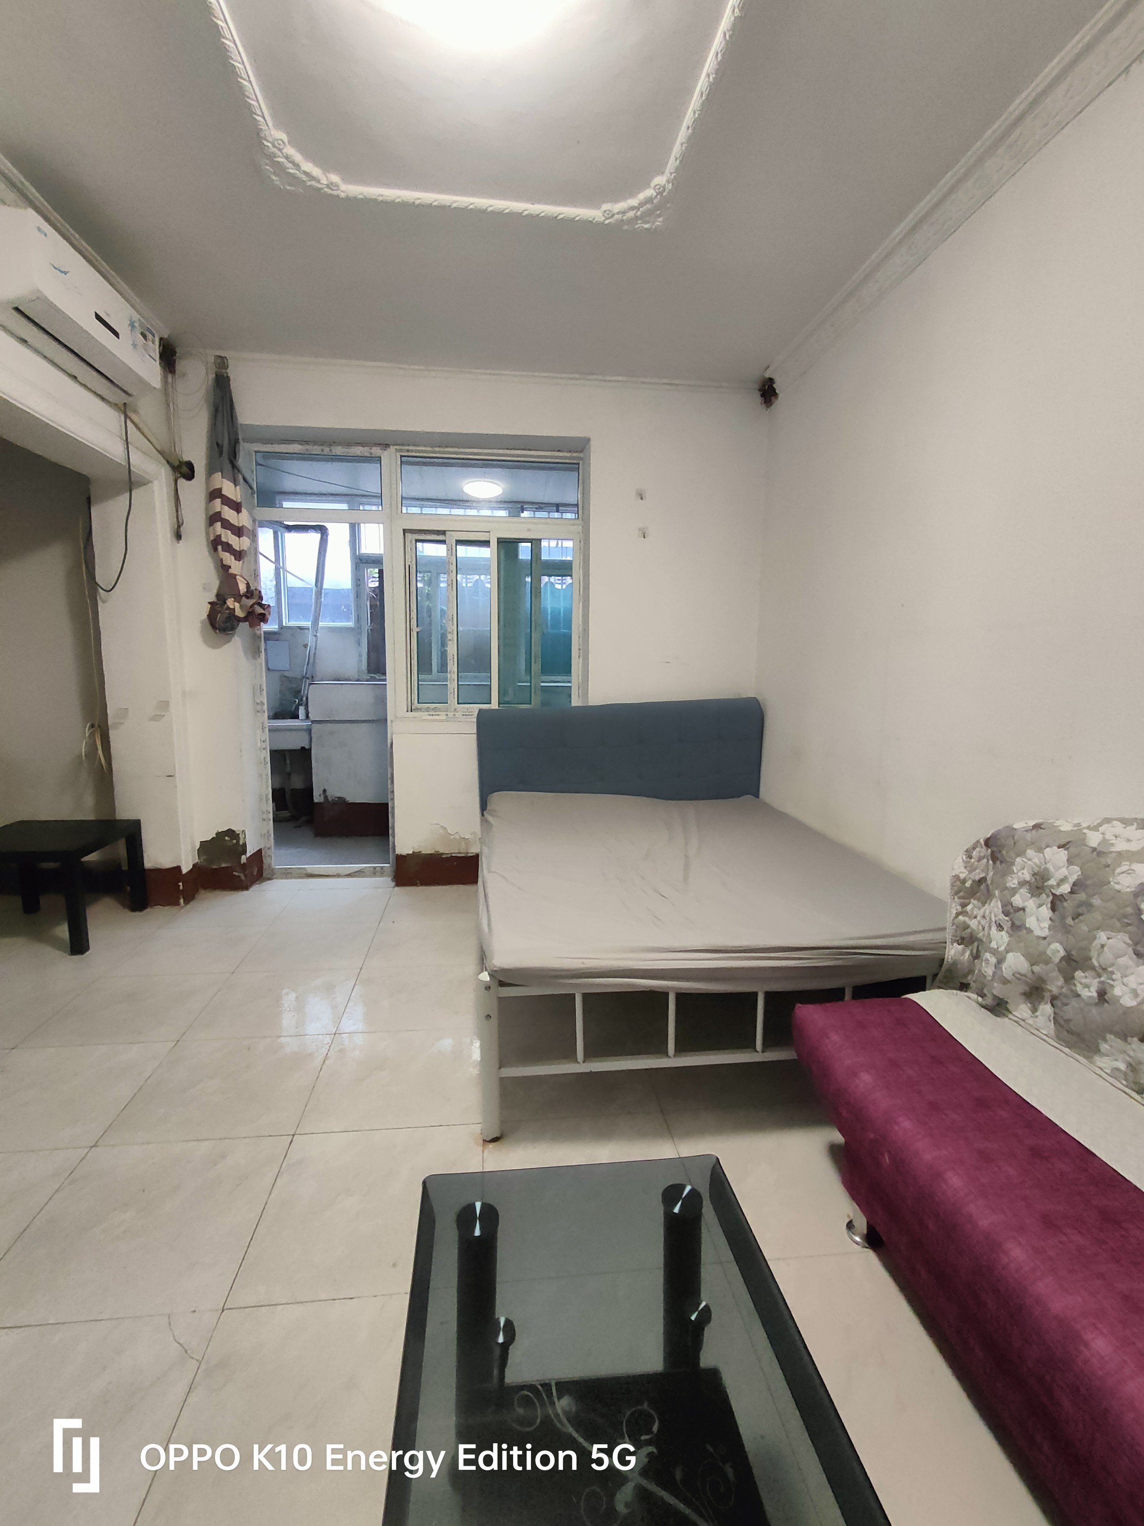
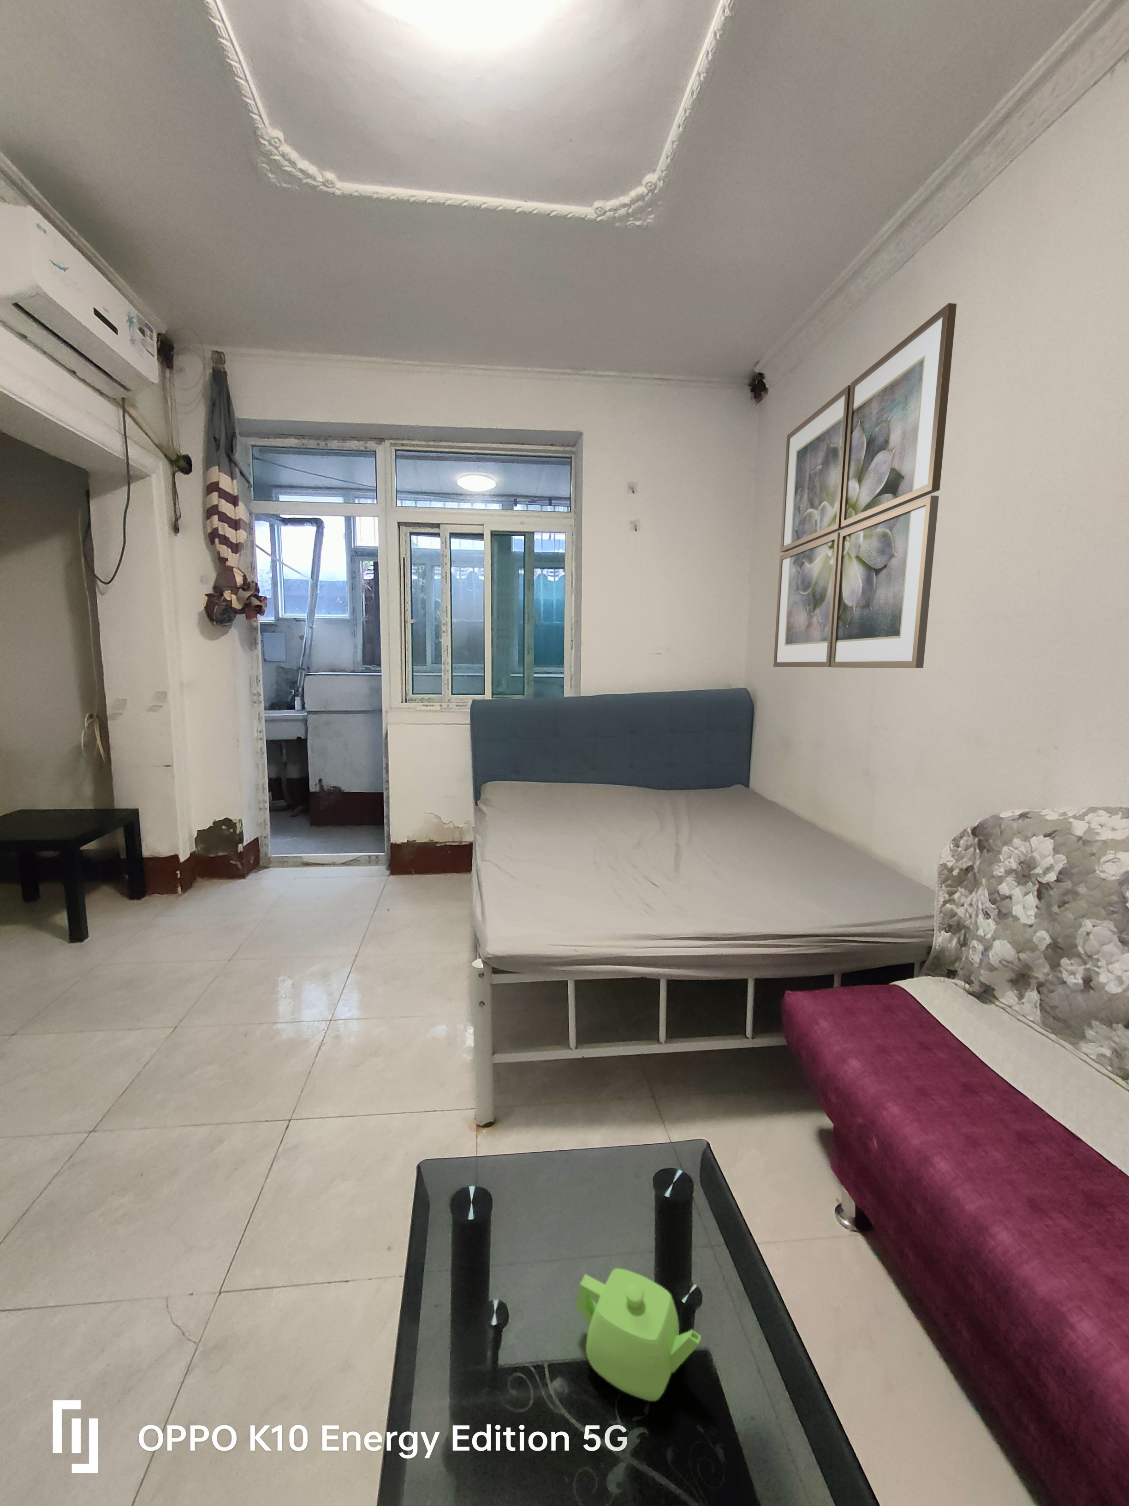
+ wall art [773,302,957,669]
+ teapot [575,1268,701,1402]
